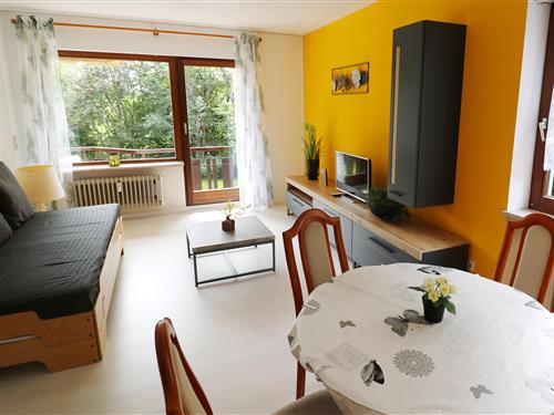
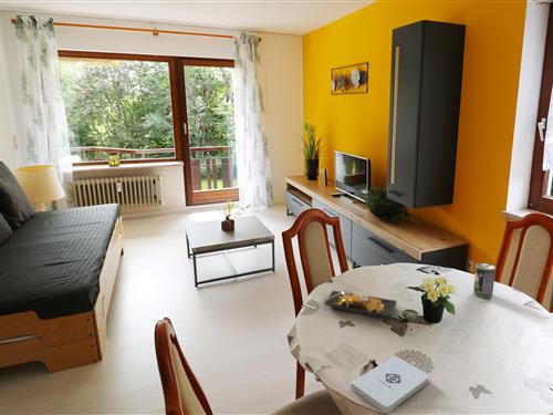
+ plate [323,287,398,319]
+ beverage can [472,262,497,299]
+ notepad [349,355,430,413]
